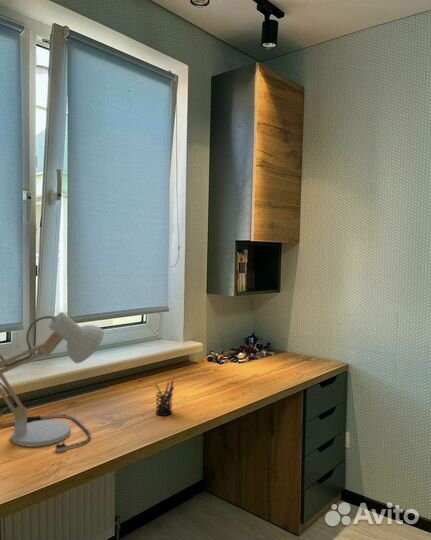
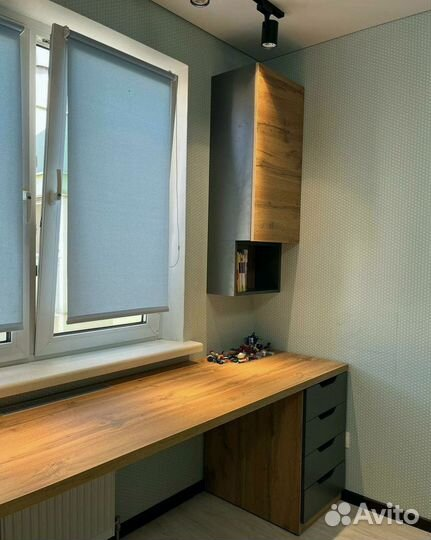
- desk lamp [0,311,105,453]
- pen holder [153,379,175,417]
